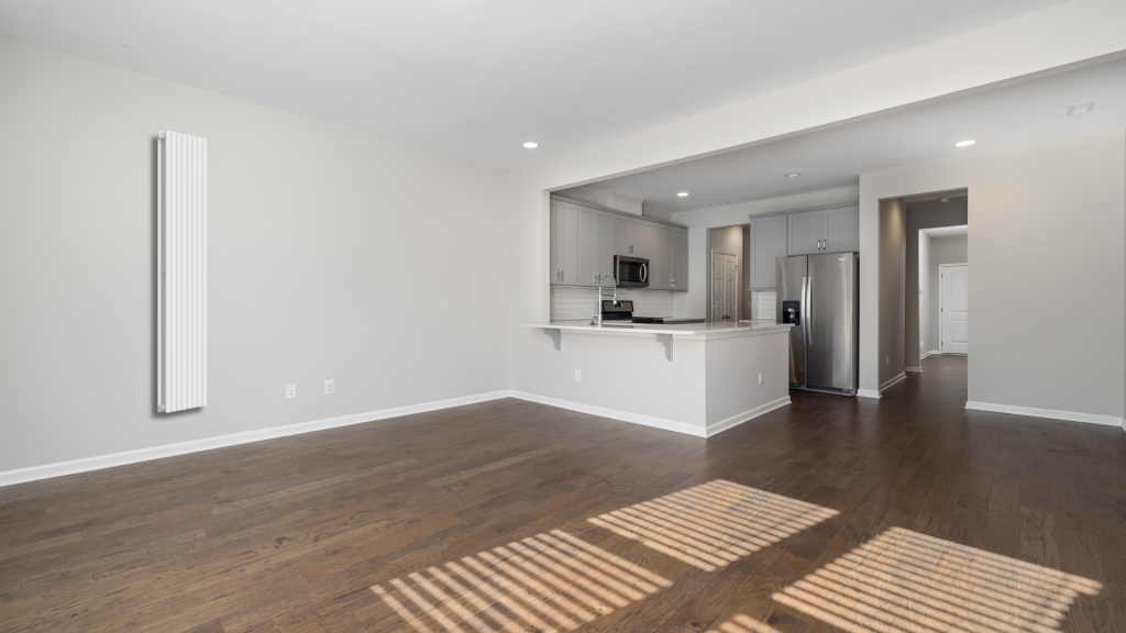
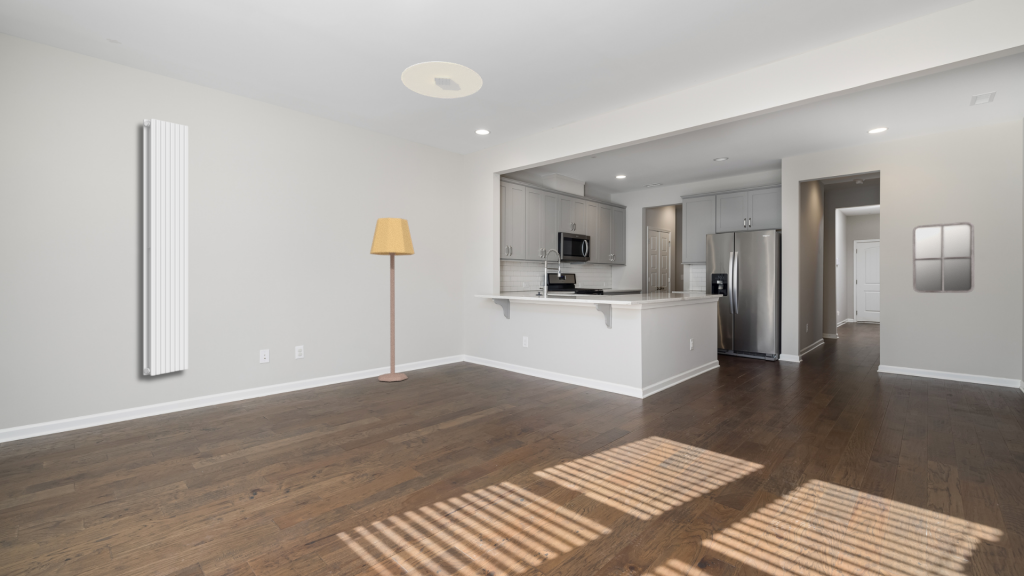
+ ceiling light [400,61,484,100]
+ home mirror [912,221,975,294]
+ lamp [369,217,416,382]
